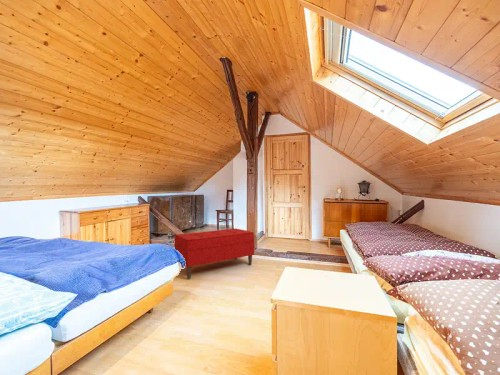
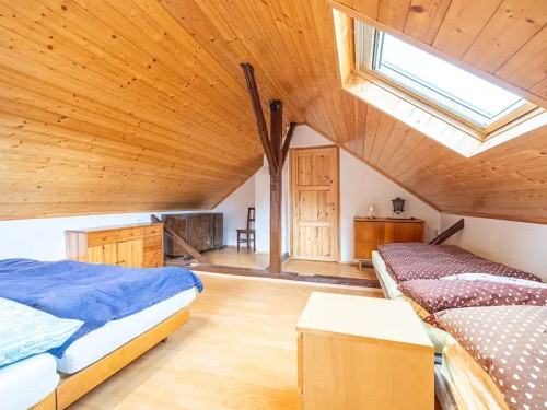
- bench [173,228,255,280]
